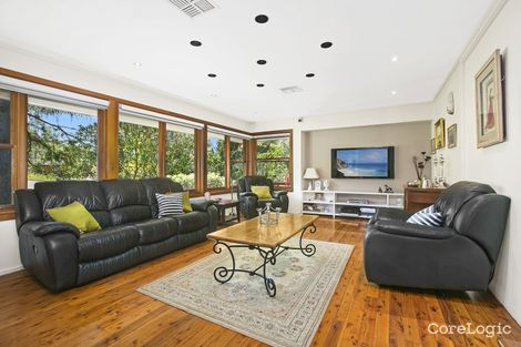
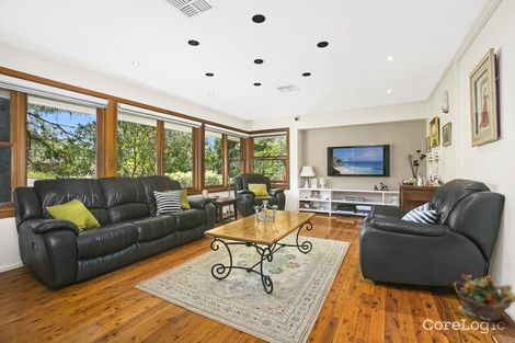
+ potted plant [454,274,515,321]
